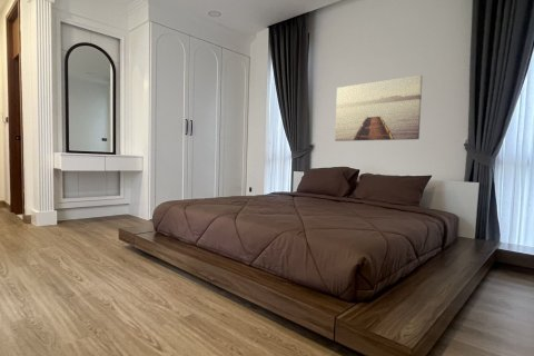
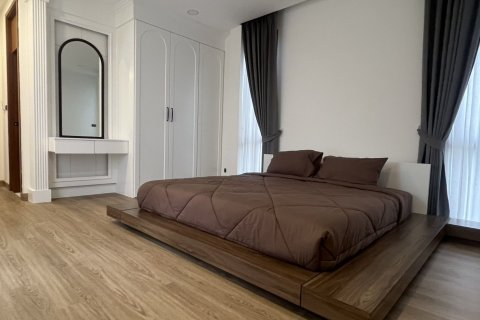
- wall art [334,75,424,142]
